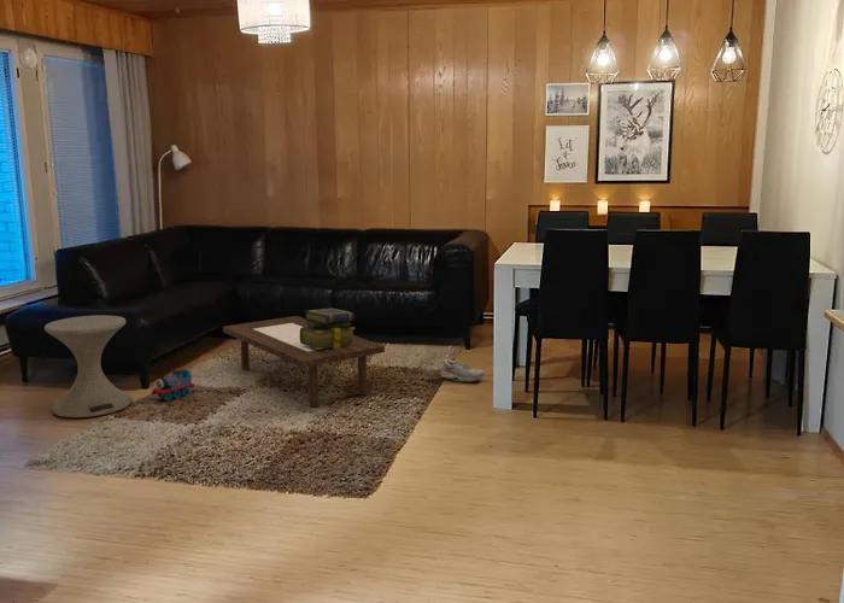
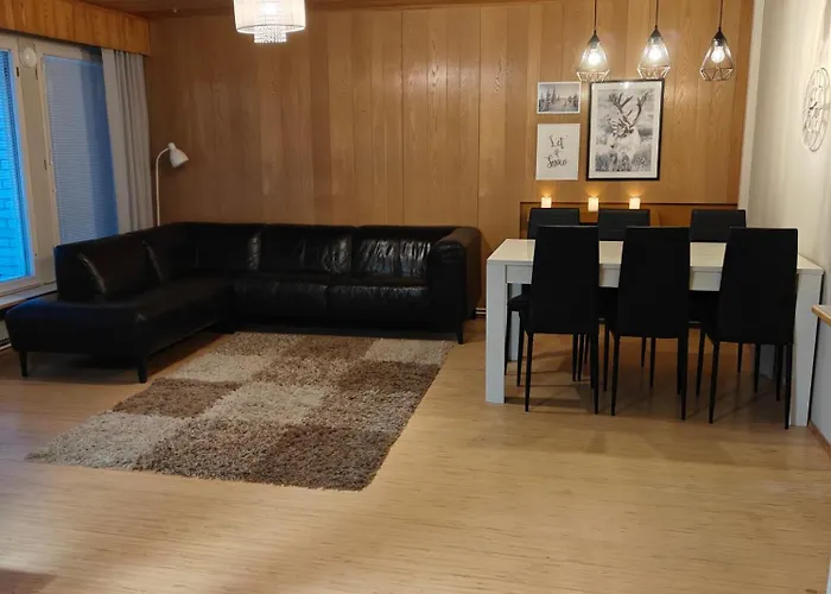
- side table [43,315,133,418]
- toy train [151,368,197,402]
- stack of books [300,308,356,350]
- shoe [440,358,486,384]
- coffee table [222,315,386,408]
